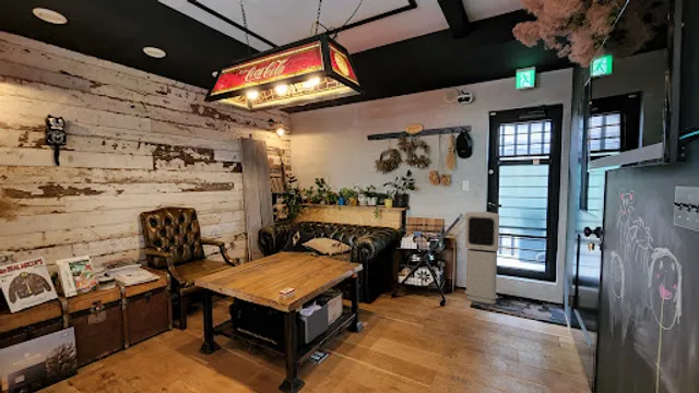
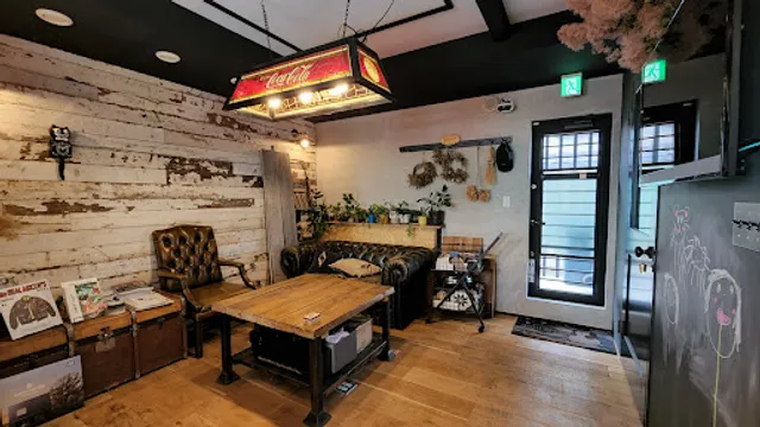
- air purifier [464,211,500,305]
